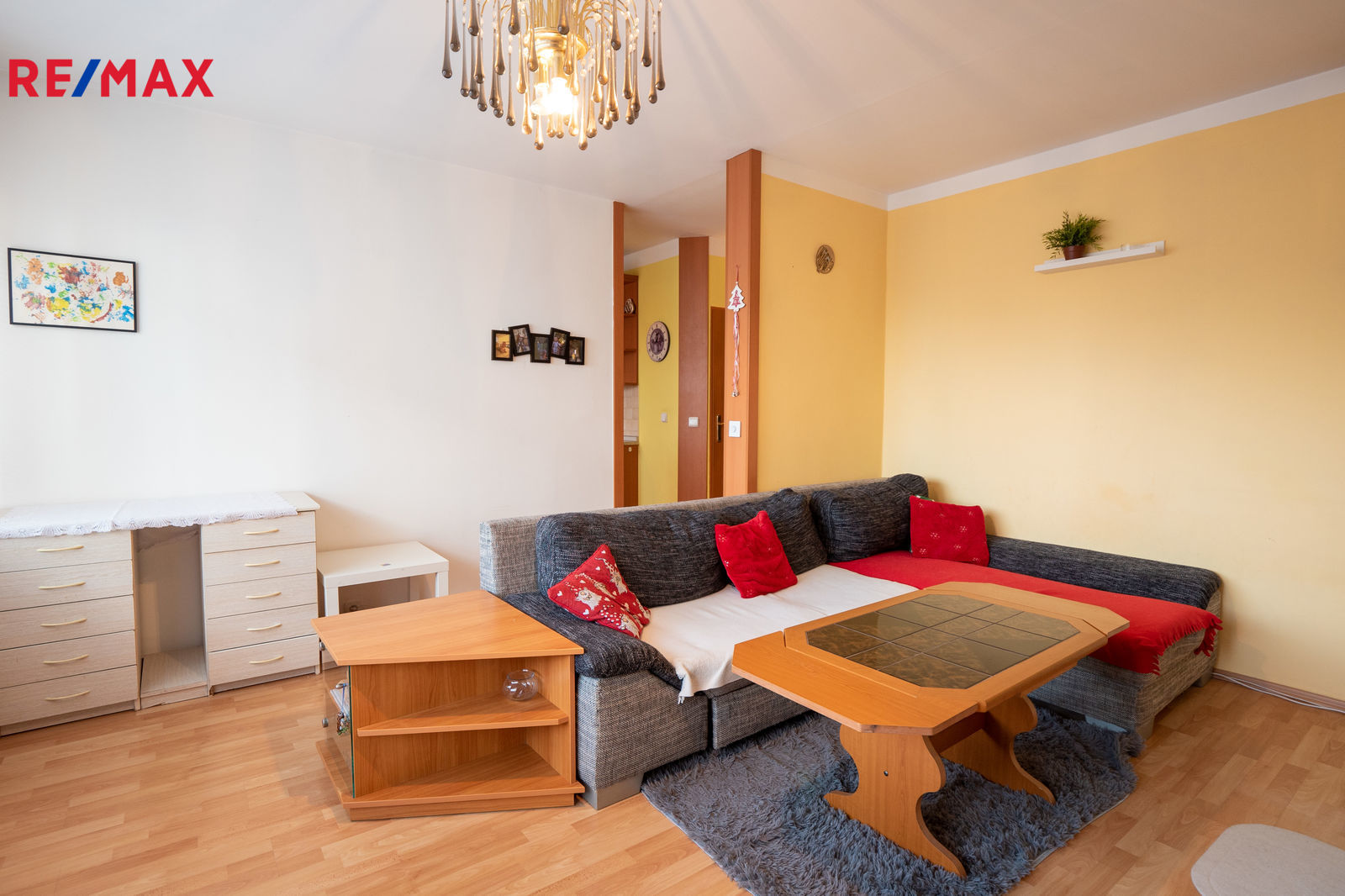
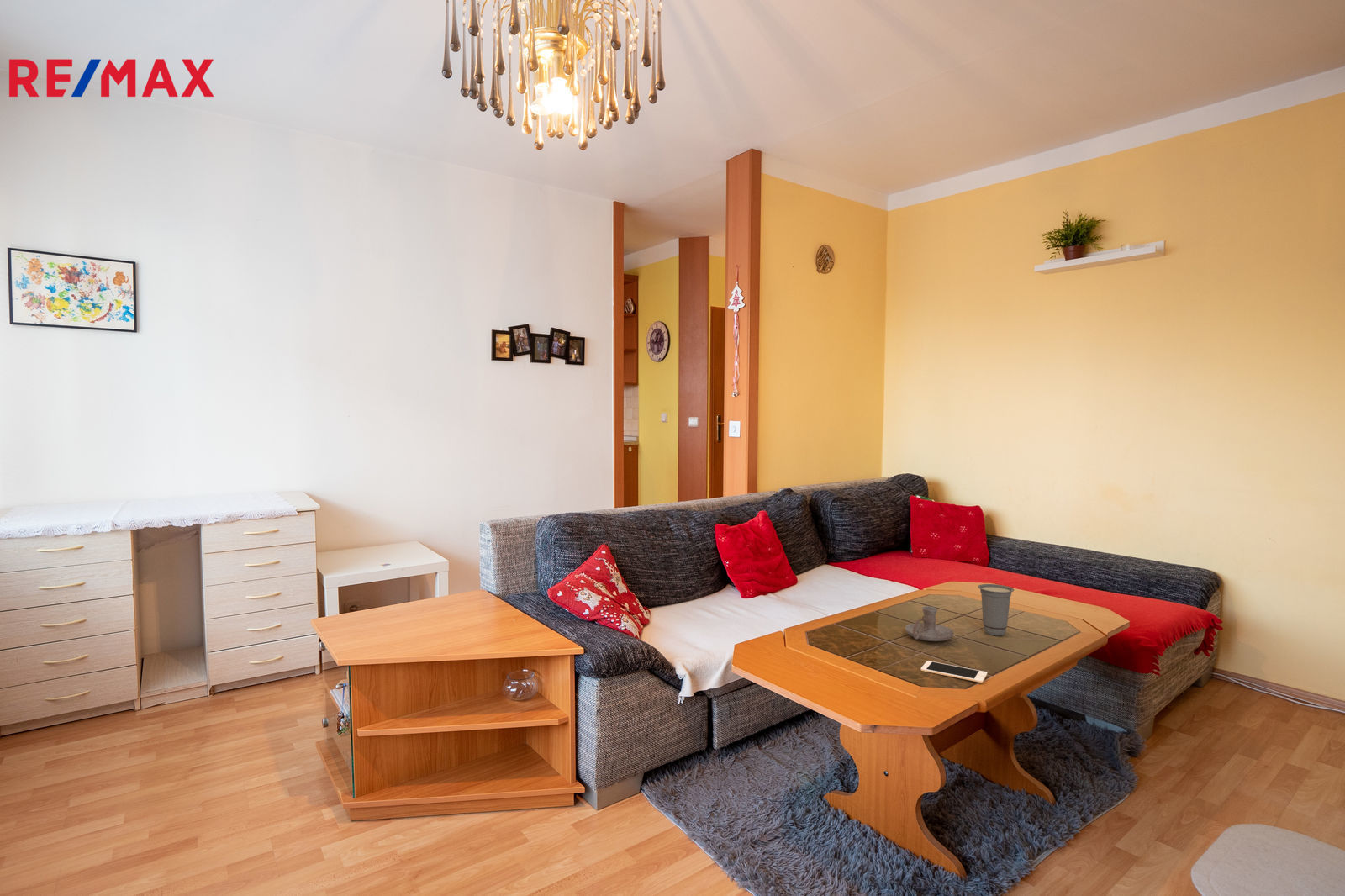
+ candle holder [905,605,955,642]
+ cup [978,583,1015,636]
+ cell phone [920,660,988,683]
